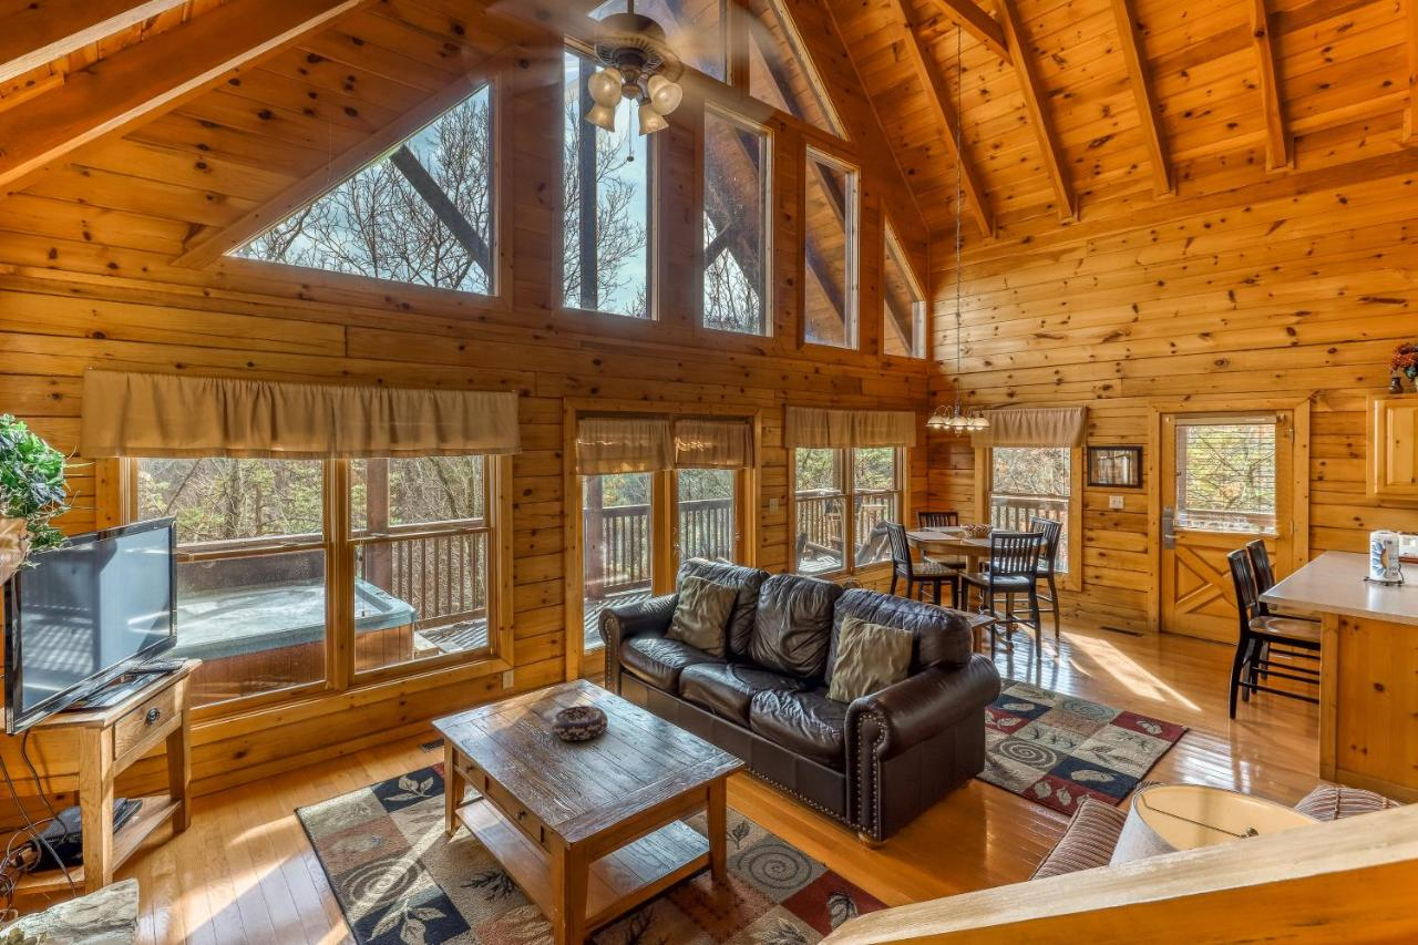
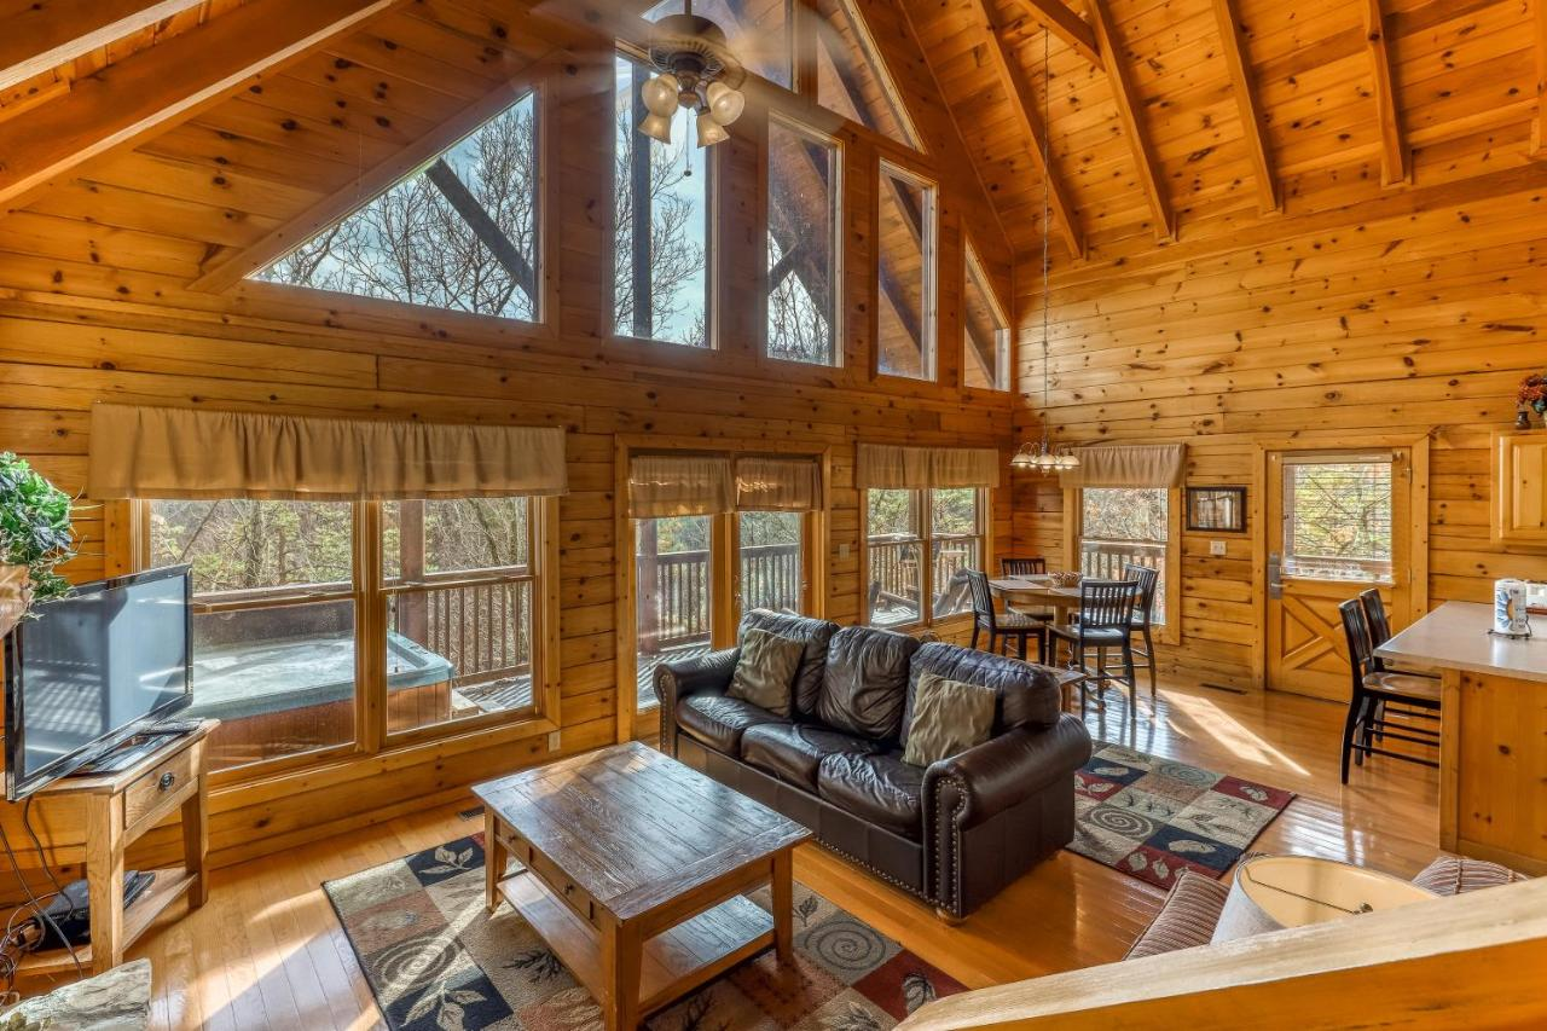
- decorative bowl [551,705,609,741]
